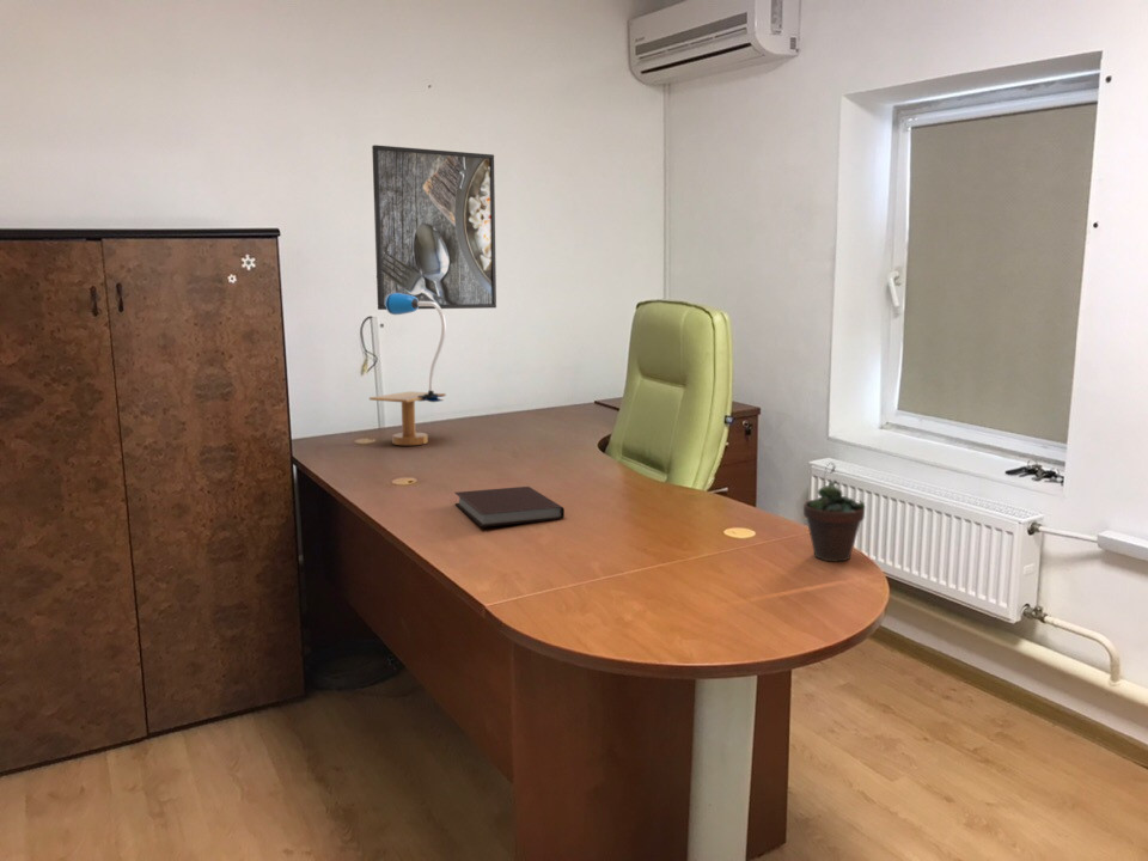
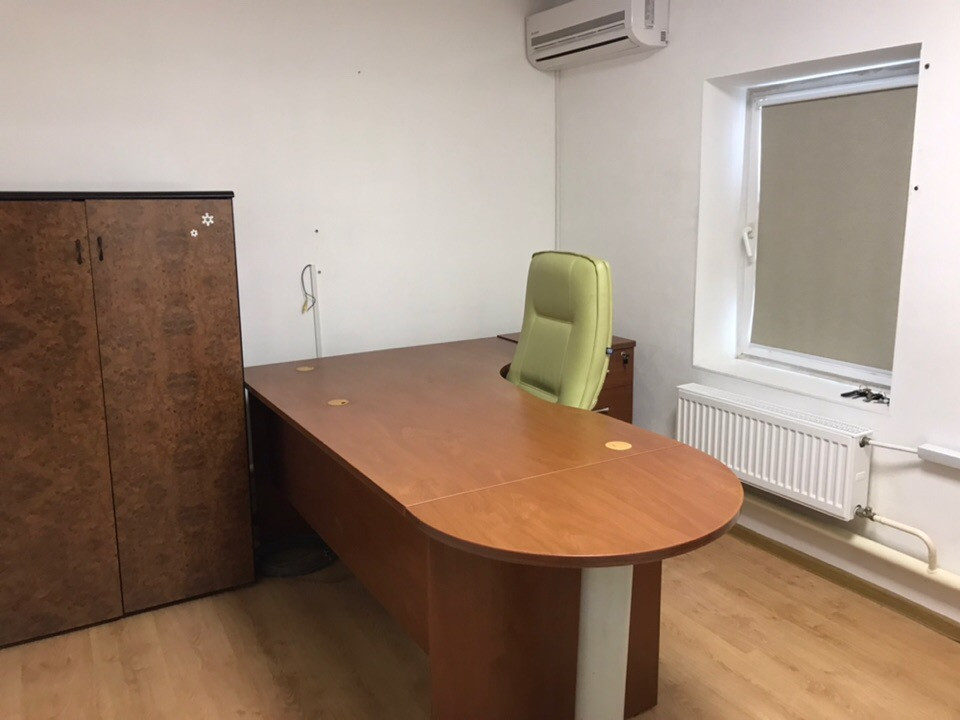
- succulent plant [802,462,867,563]
- notebook [453,486,566,529]
- desk lamp [368,293,447,447]
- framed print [371,144,497,311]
